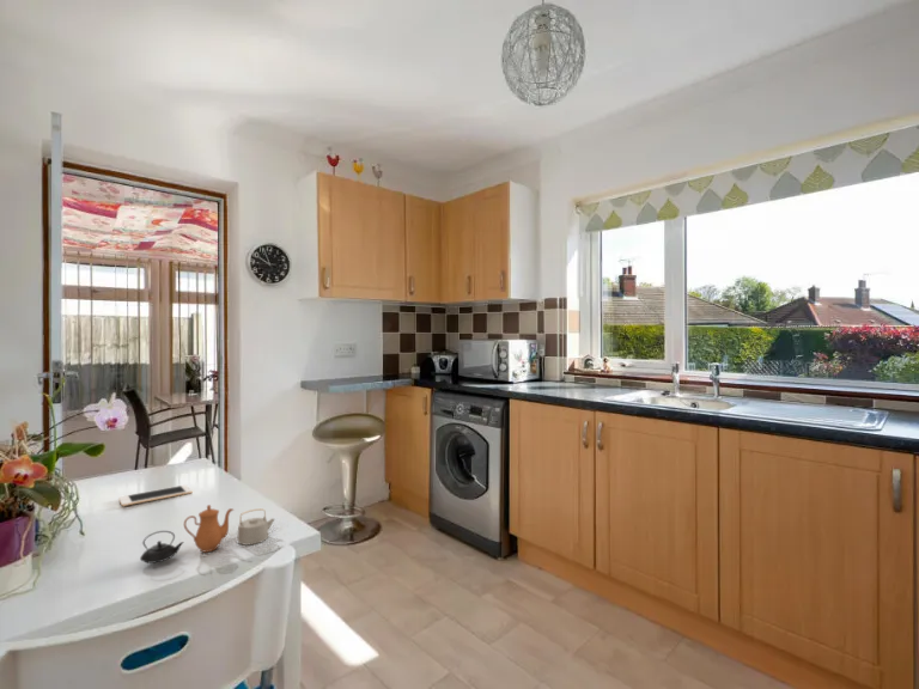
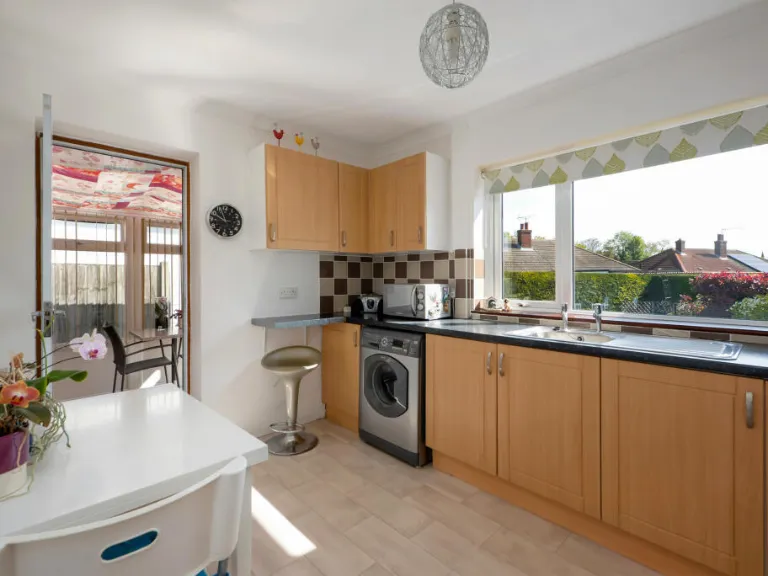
- cell phone [117,483,193,507]
- teapot [139,504,276,565]
